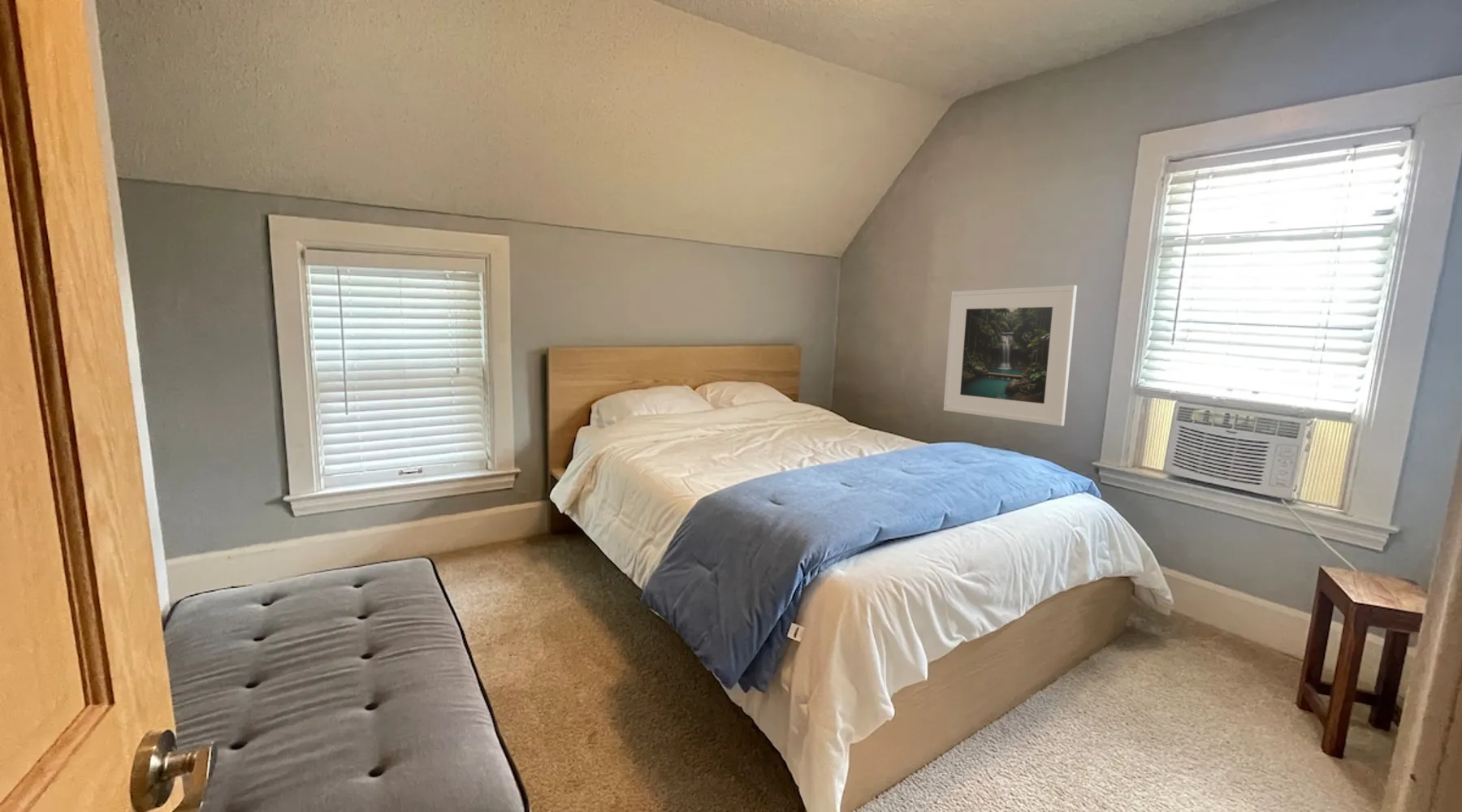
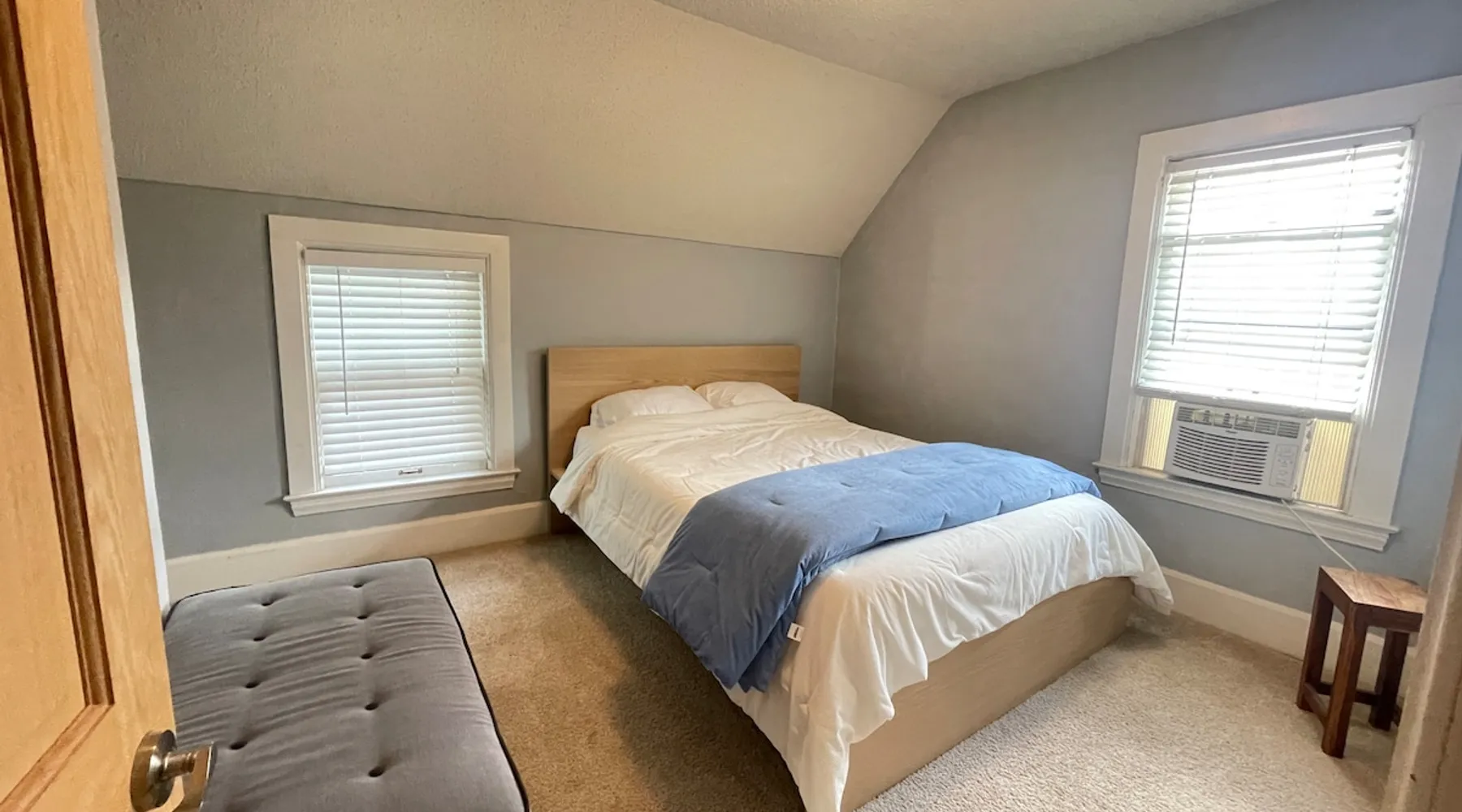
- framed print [943,284,1078,427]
